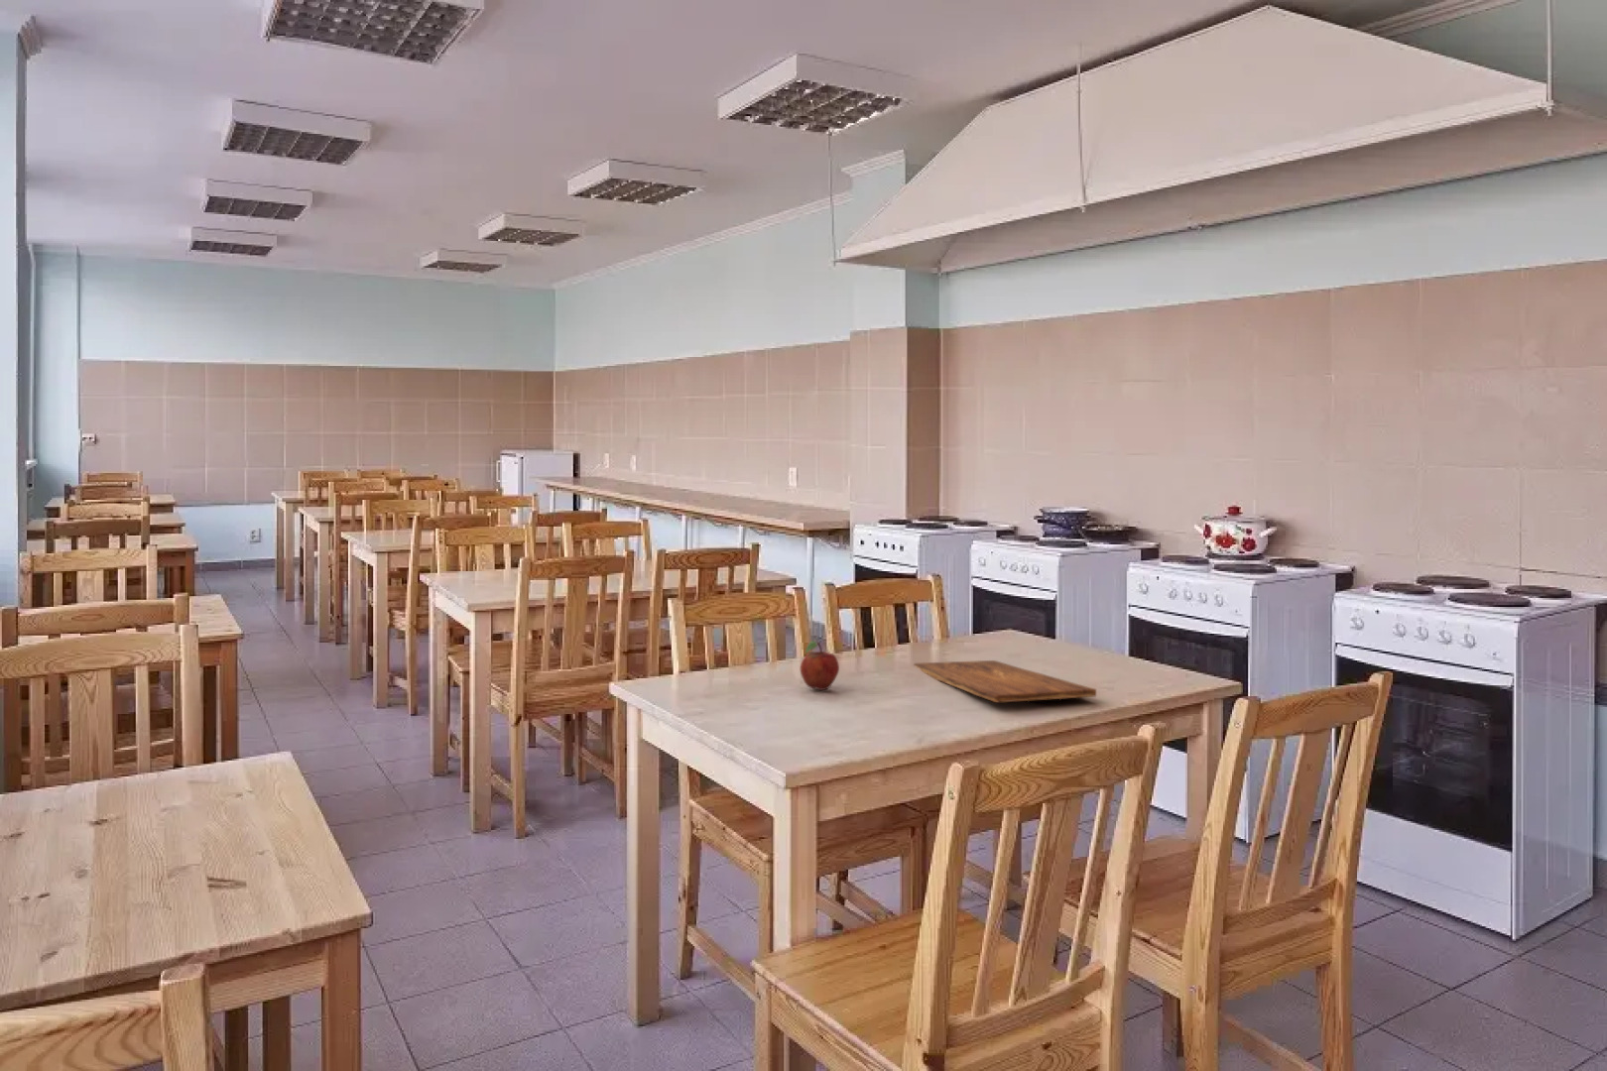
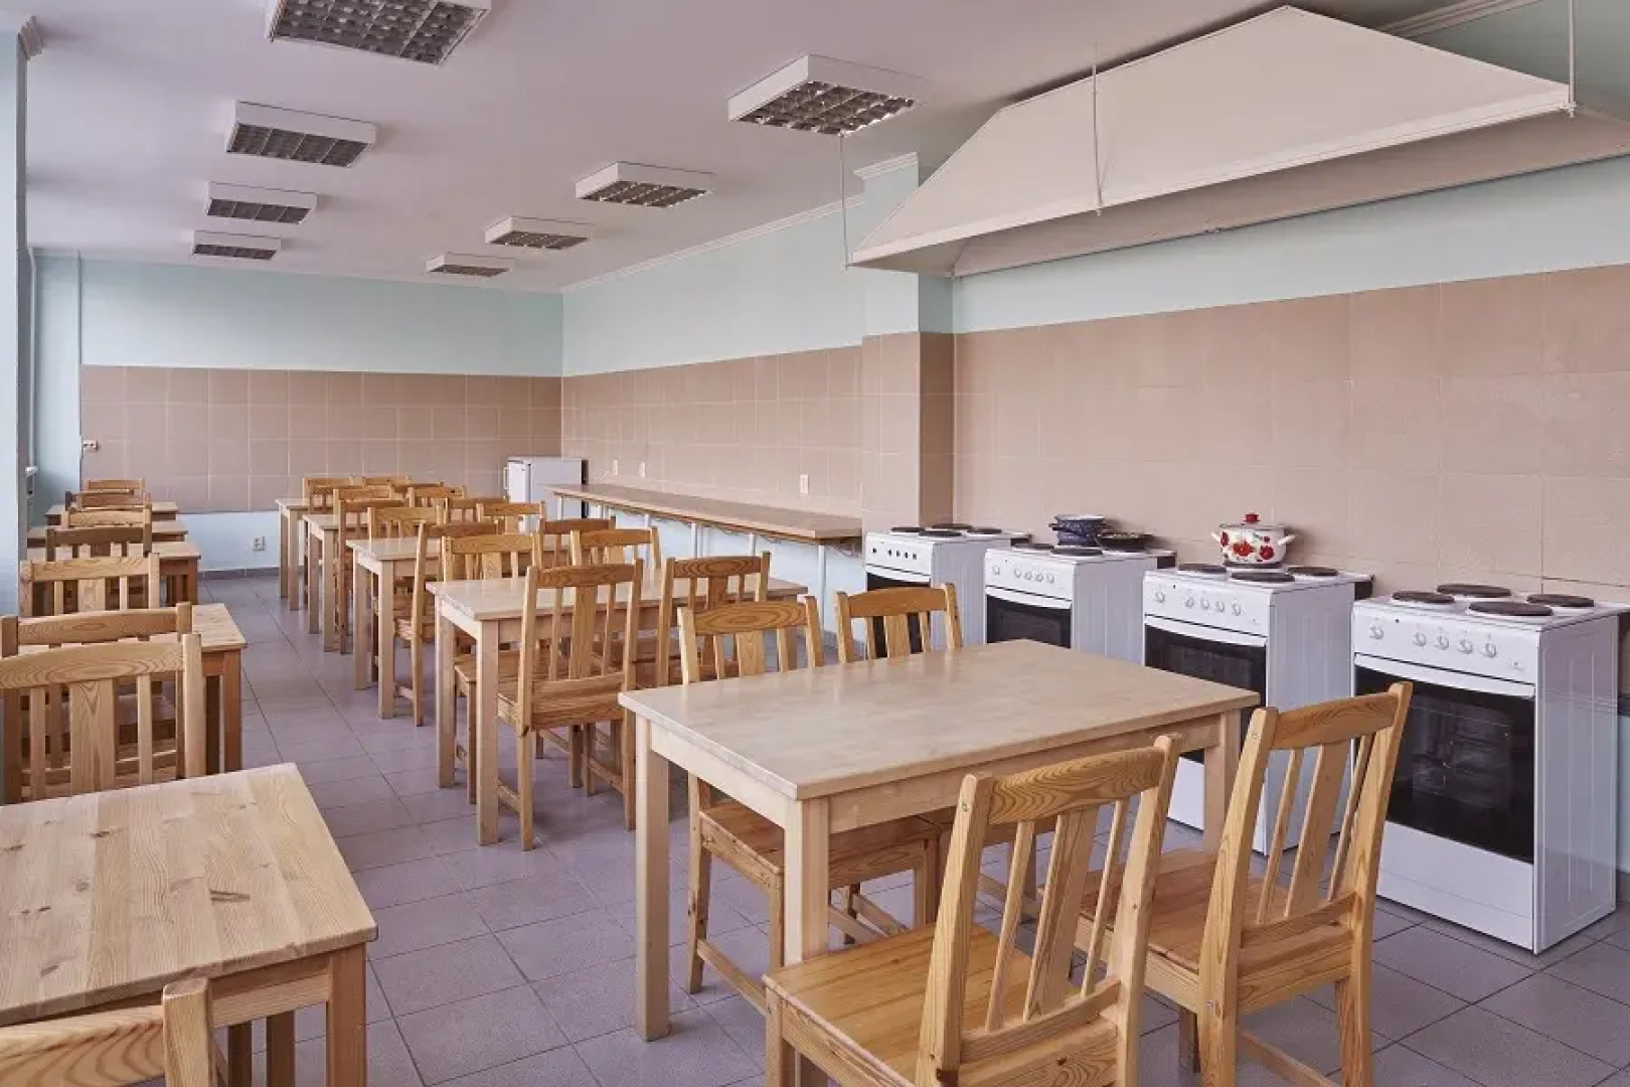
- cutting board [912,660,1098,703]
- fruit [800,639,841,691]
